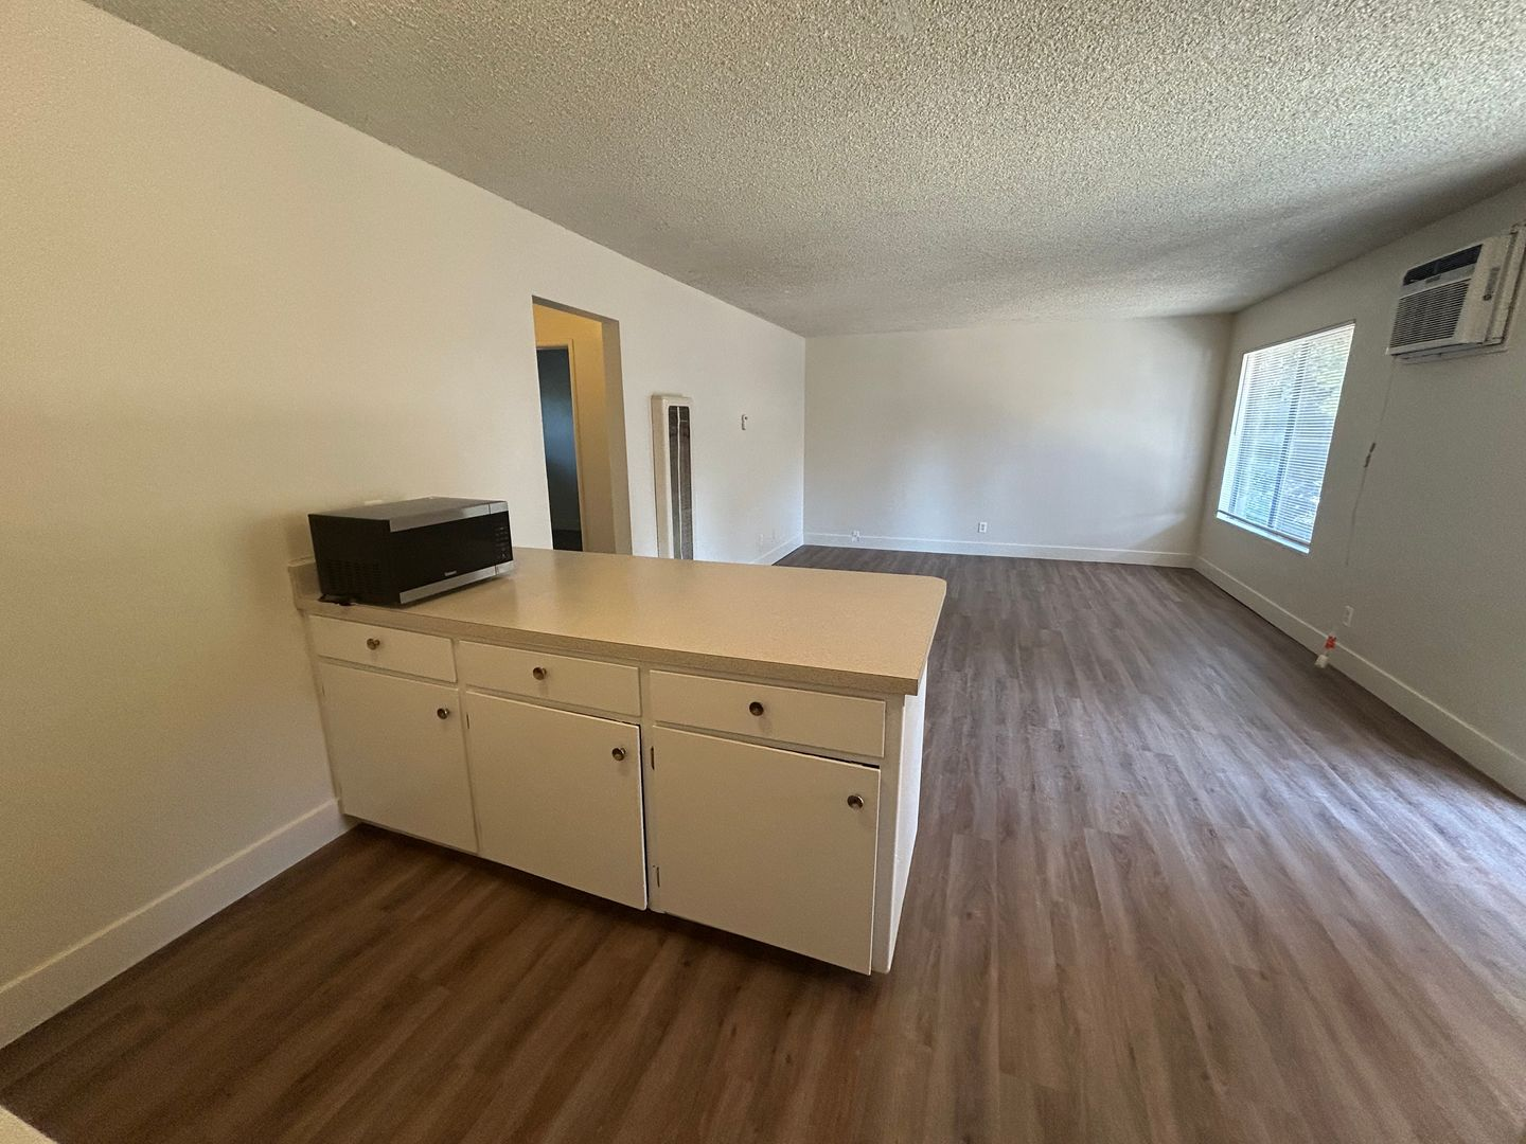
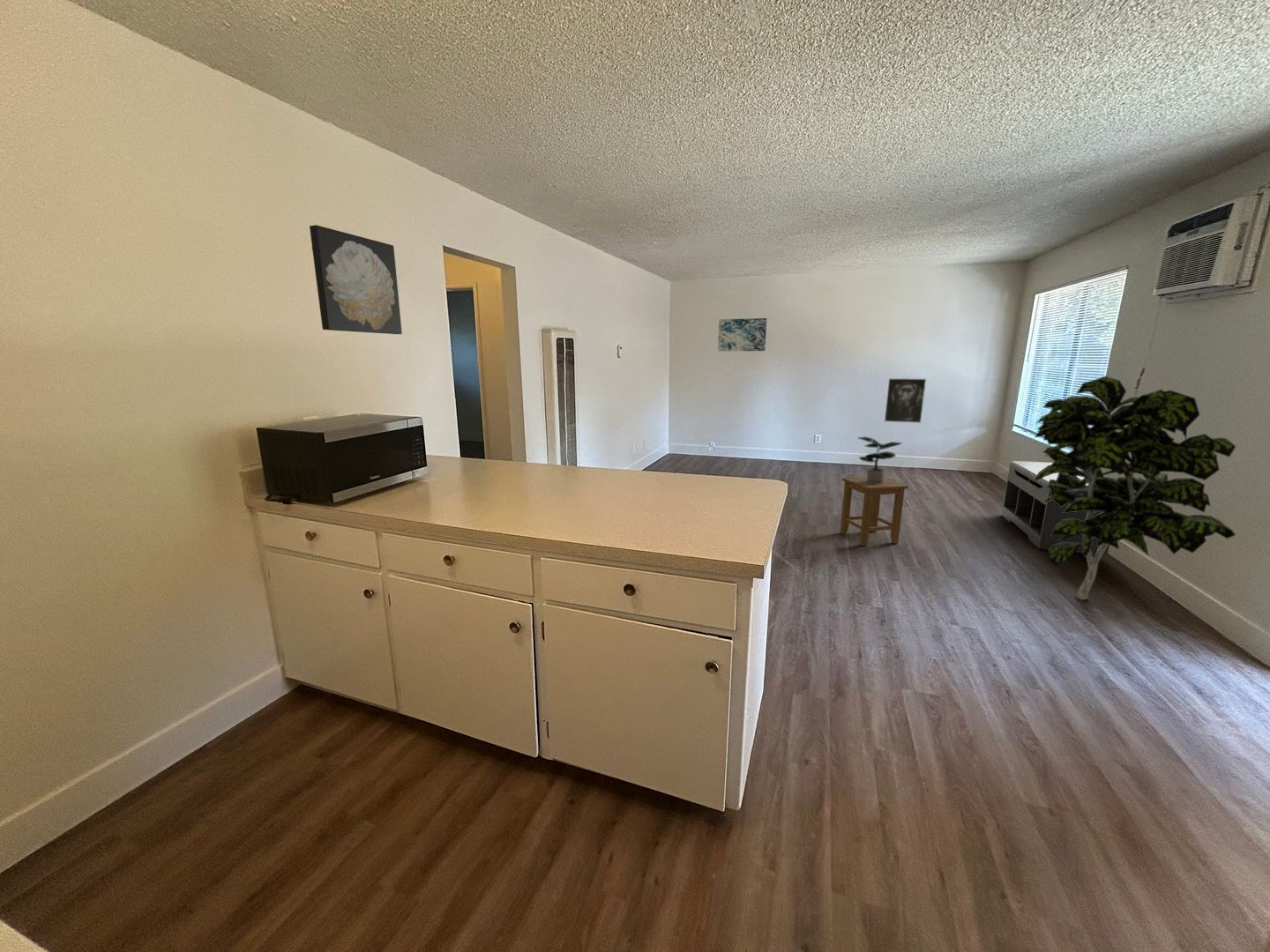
+ indoor plant [1034,376,1237,601]
+ wall art [717,317,767,352]
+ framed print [883,377,927,424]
+ wall art [309,224,403,335]
+ potted plant [856,435,903,484]
+ bench [1001,460,1110,556]
+ stool [840,476,909,547]
